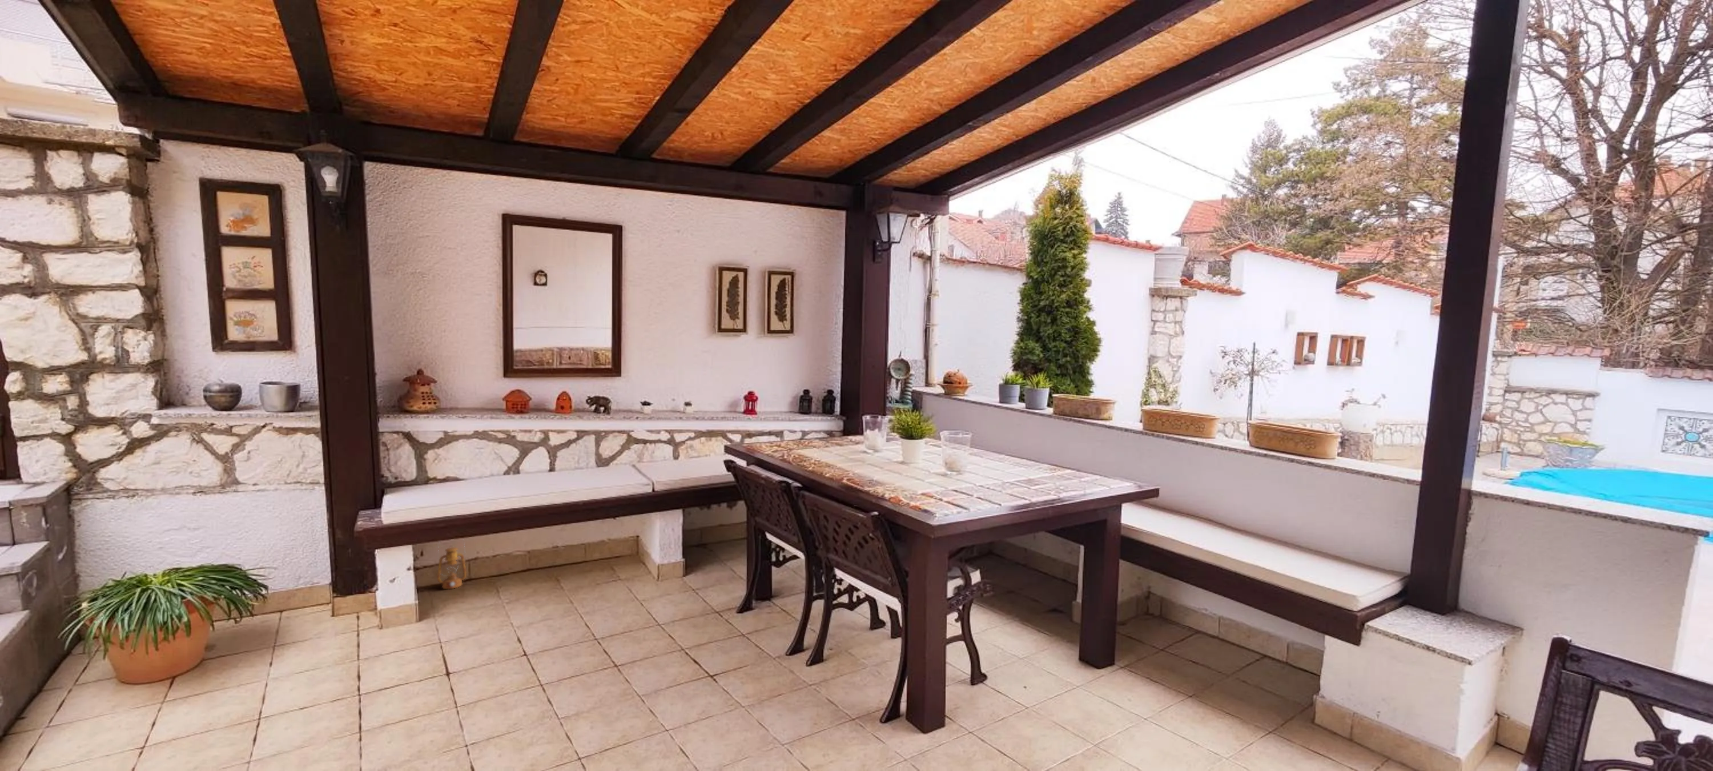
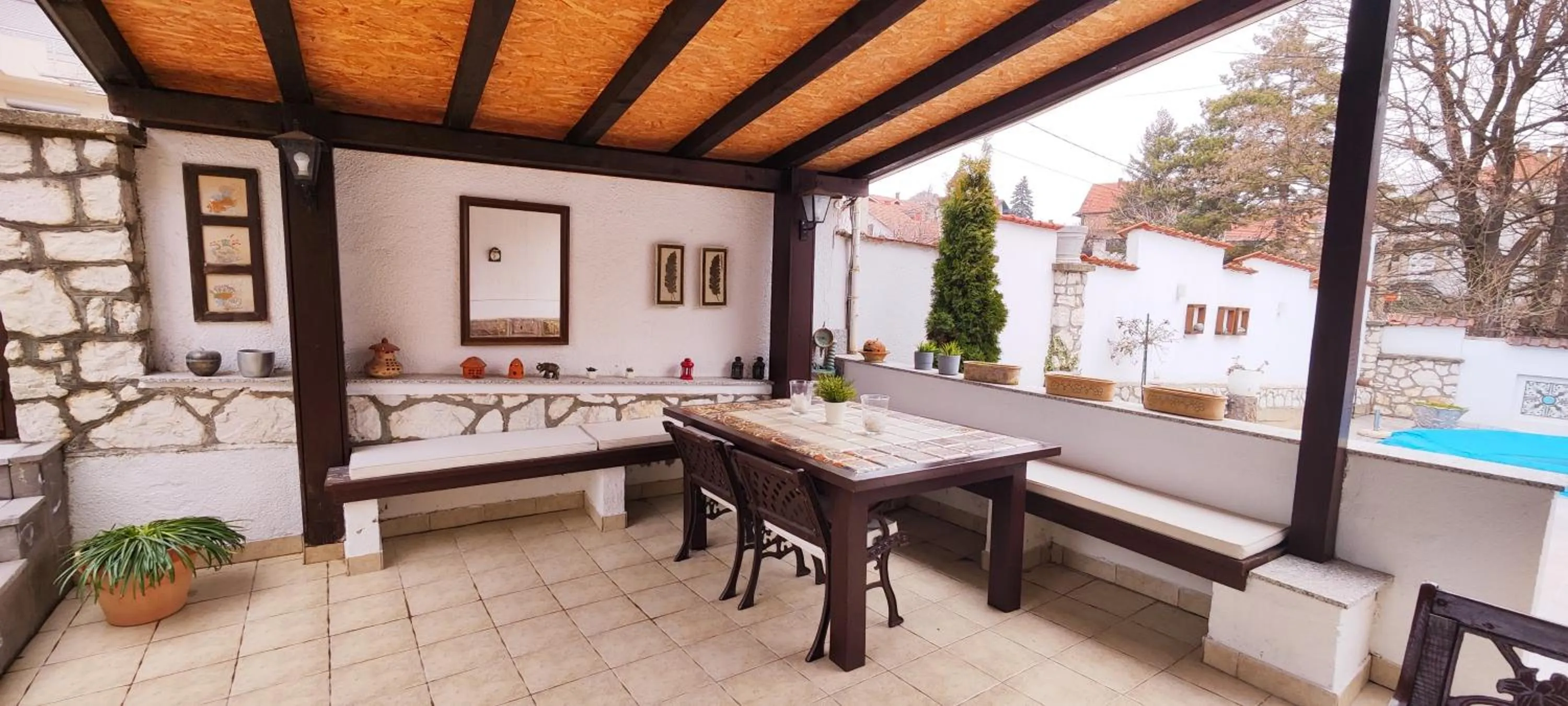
- lantern [437,539,468,590]
